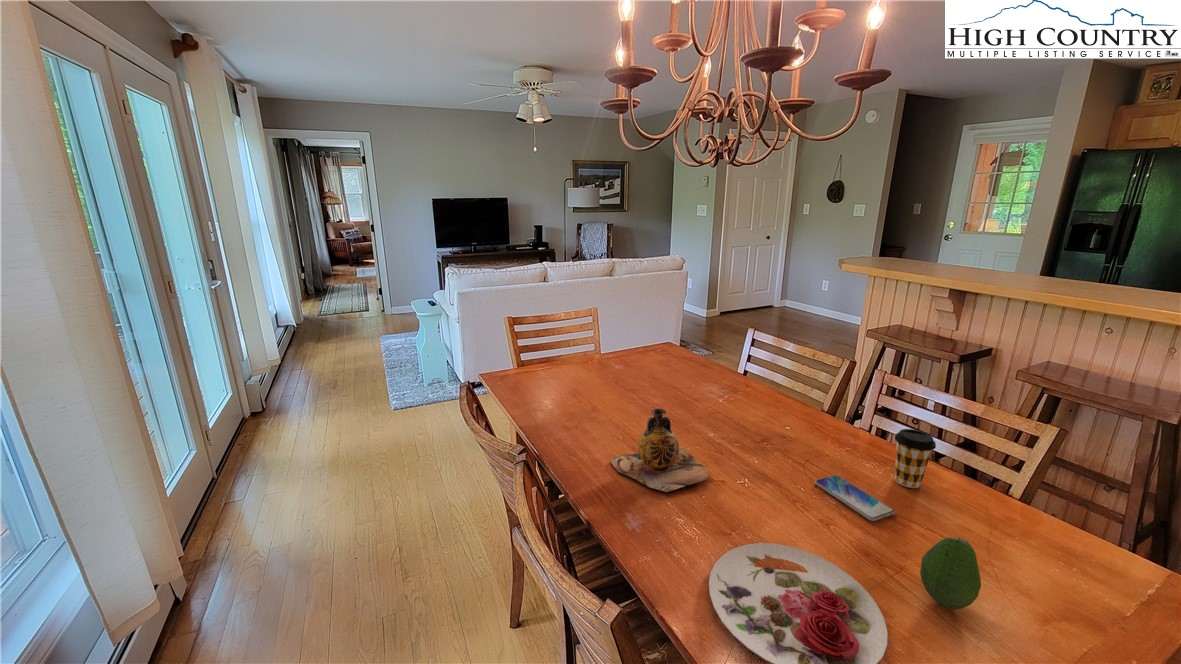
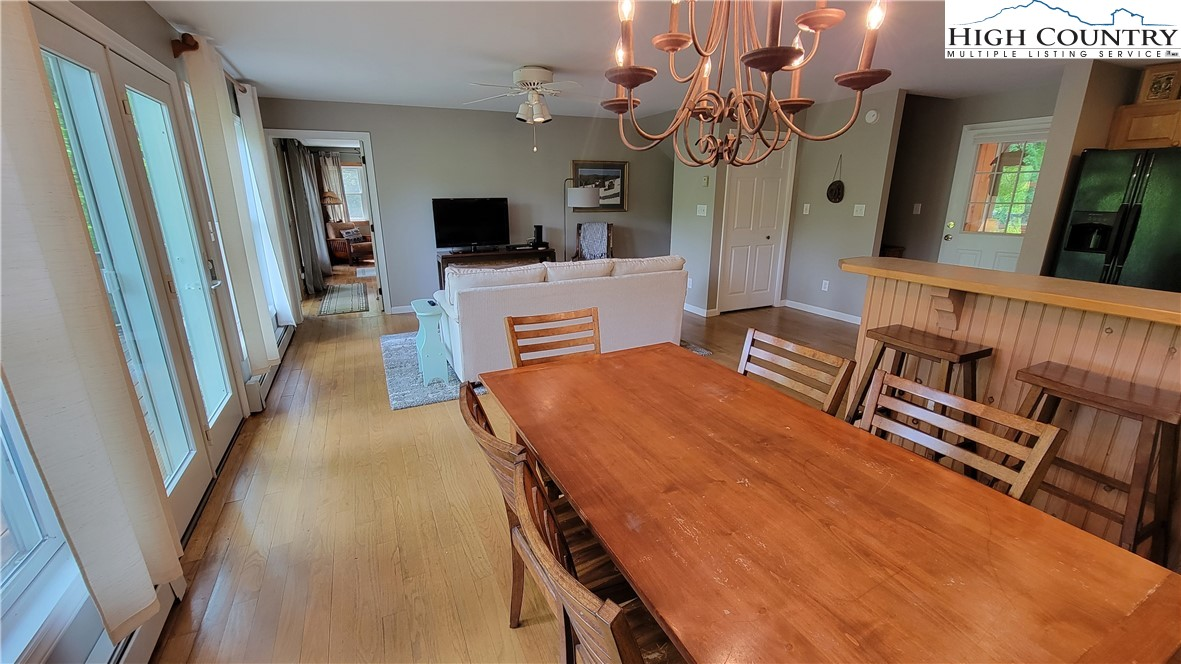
- vase [610,408,710,493]
- coffee cup [894,428,937,489]
- smartphone [814,474,896,522]
- plate [708,542,889,664]
- fruit [919,536,982,610]
